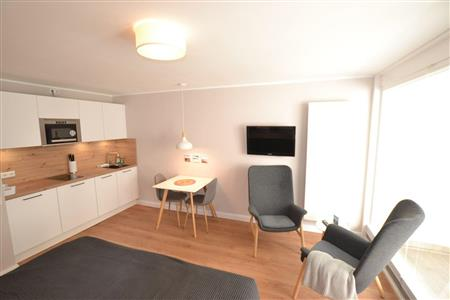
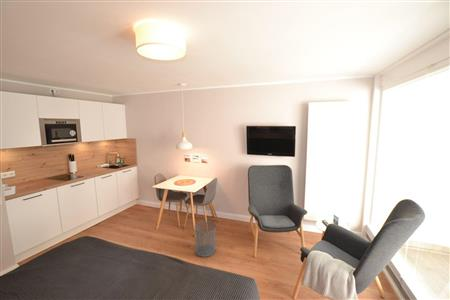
+ waste bin [193,221,217,258]
